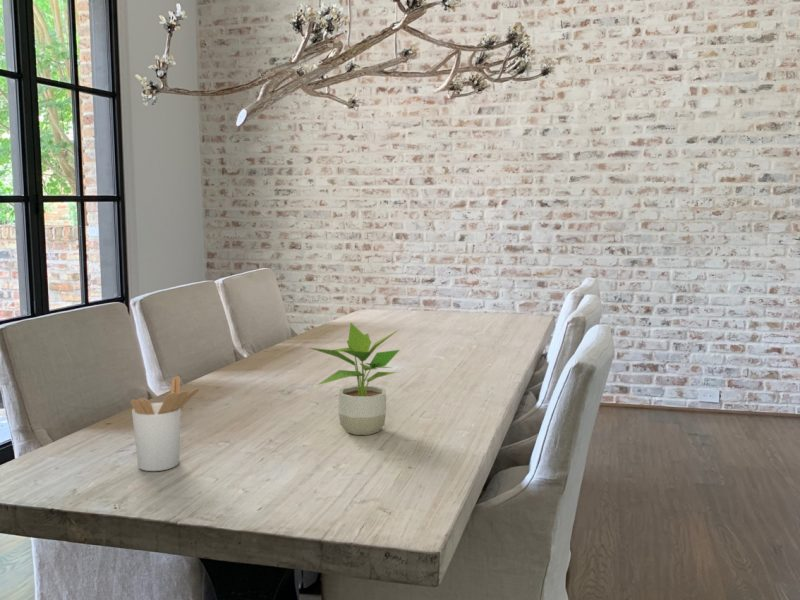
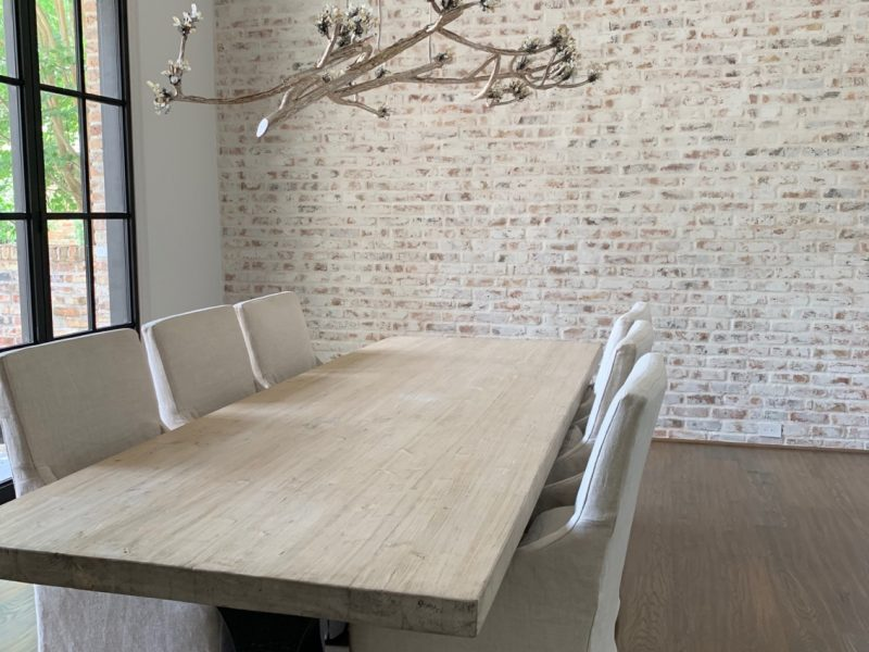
- utensil holder [129,375,200,472]
- potted plant [309,322,402,436]
